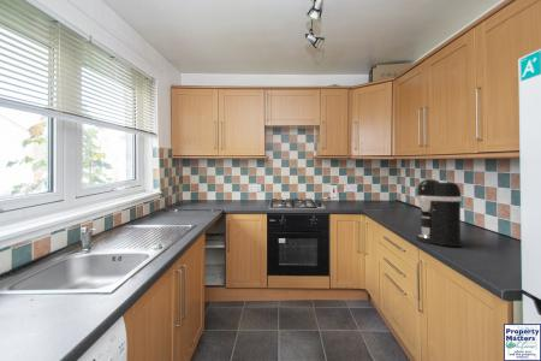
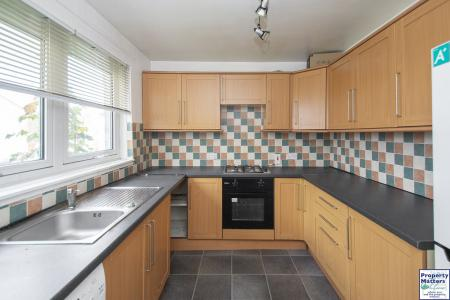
- coffee maker [415,178,463,248]
